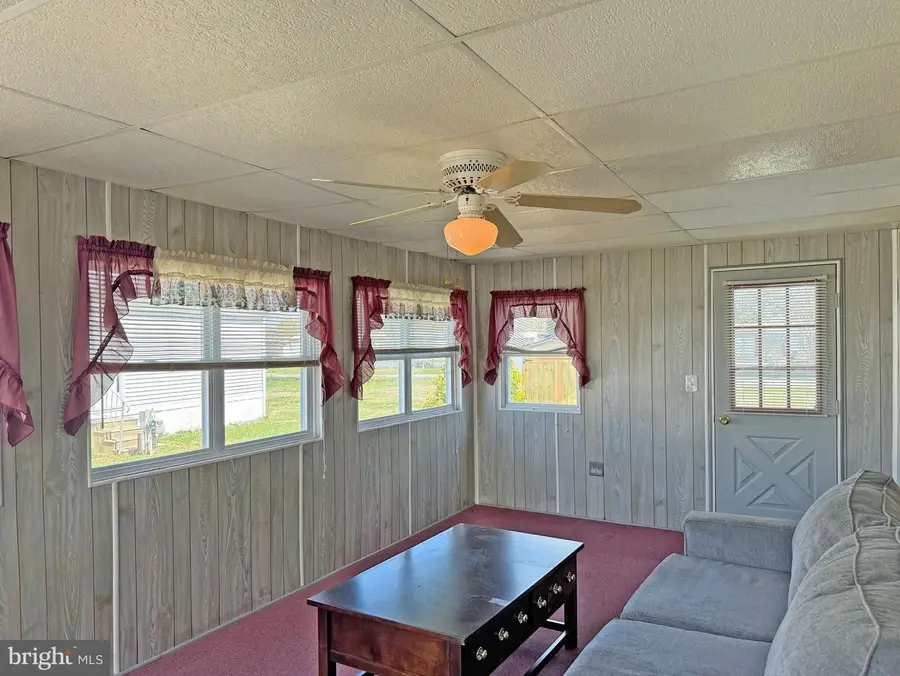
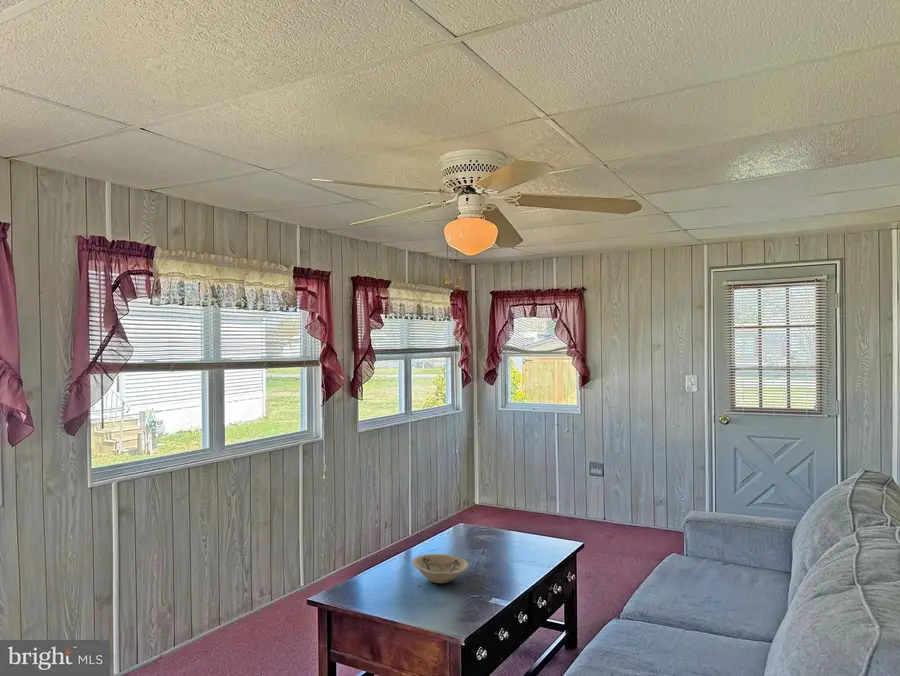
+ bowl [411,553,469,584]
